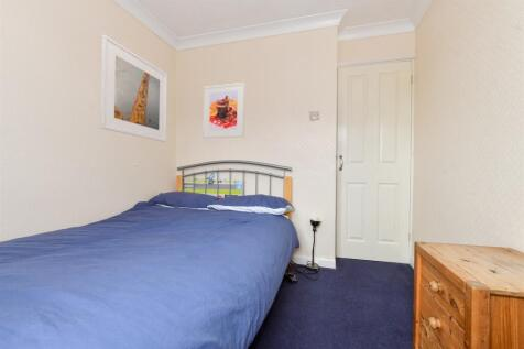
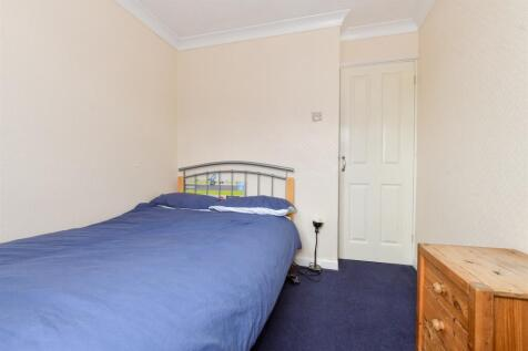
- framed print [201,81,245,139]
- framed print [99,34,168,143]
